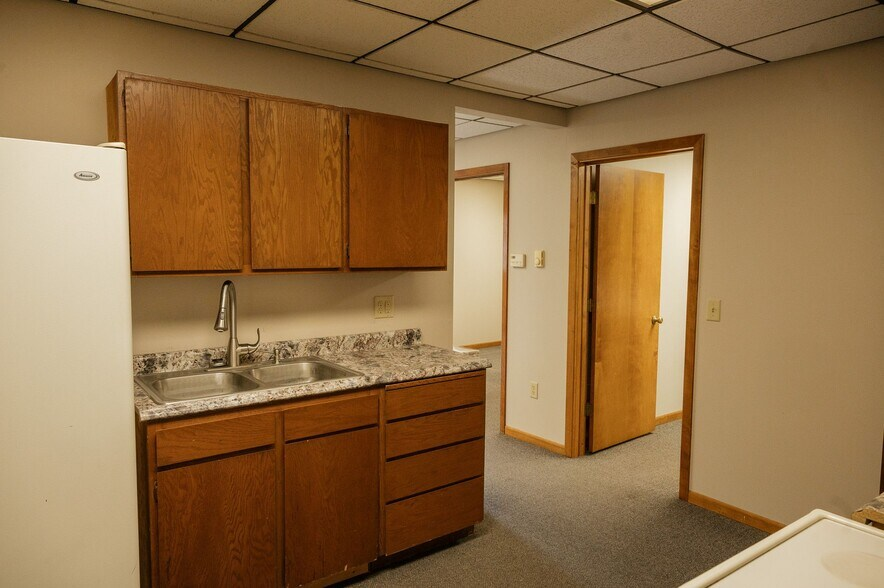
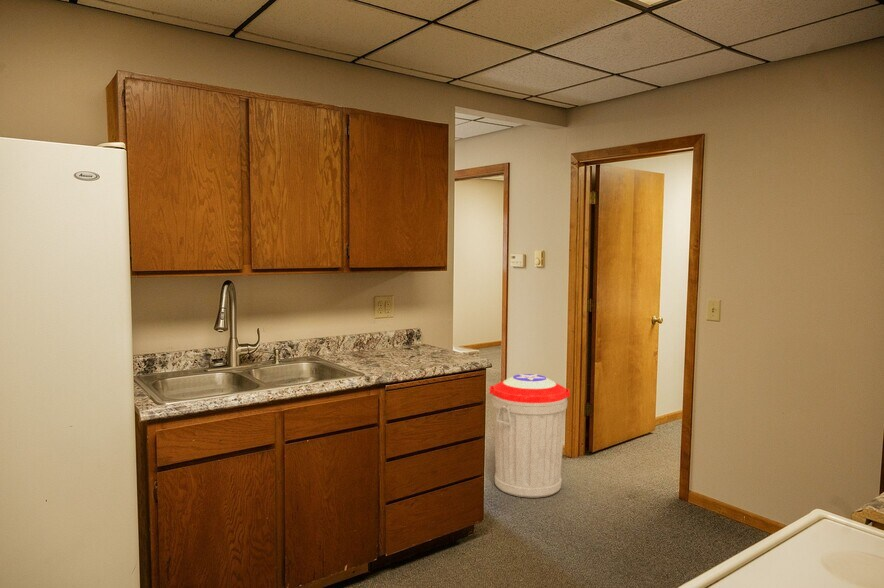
+ trash can [488,373,571,499]
